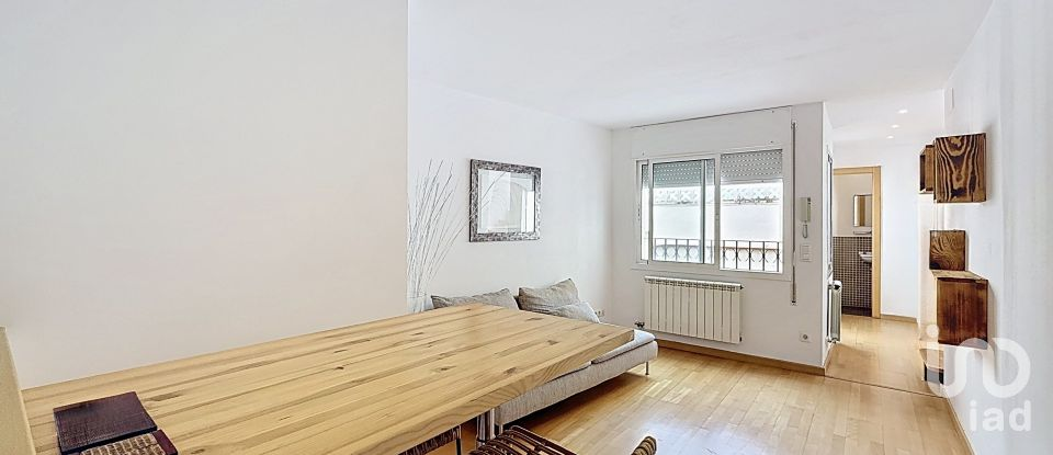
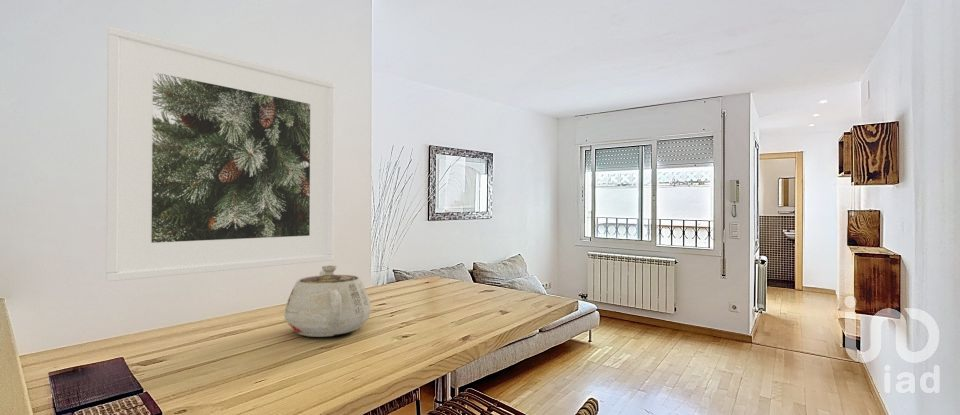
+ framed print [104,25,336,283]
+ teapot [283,264,372,338]
